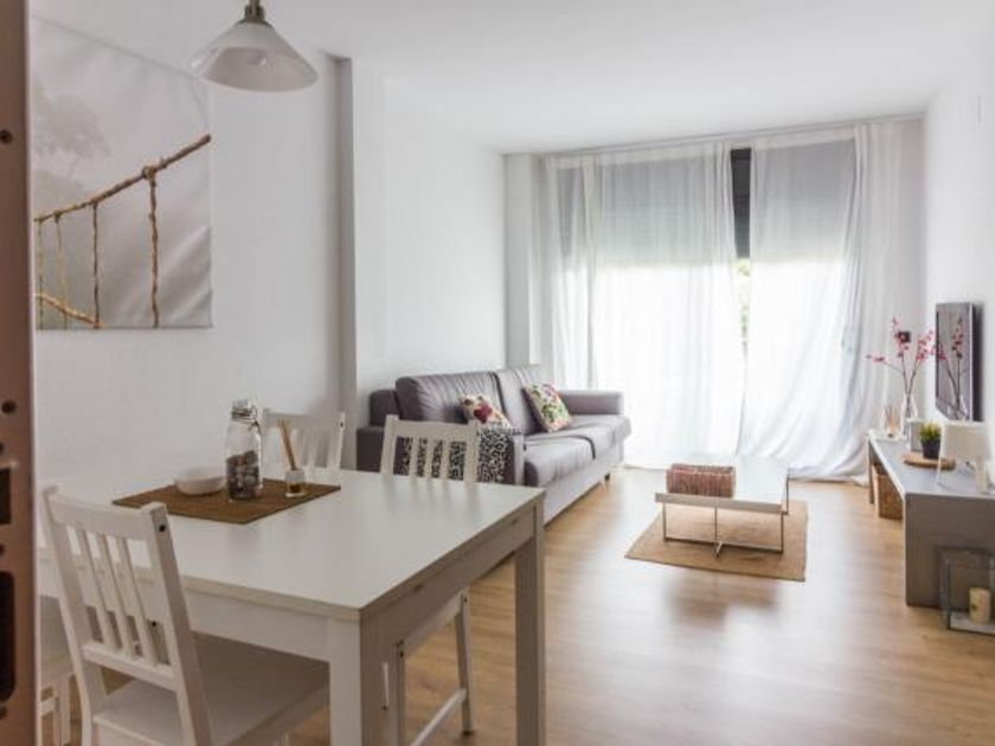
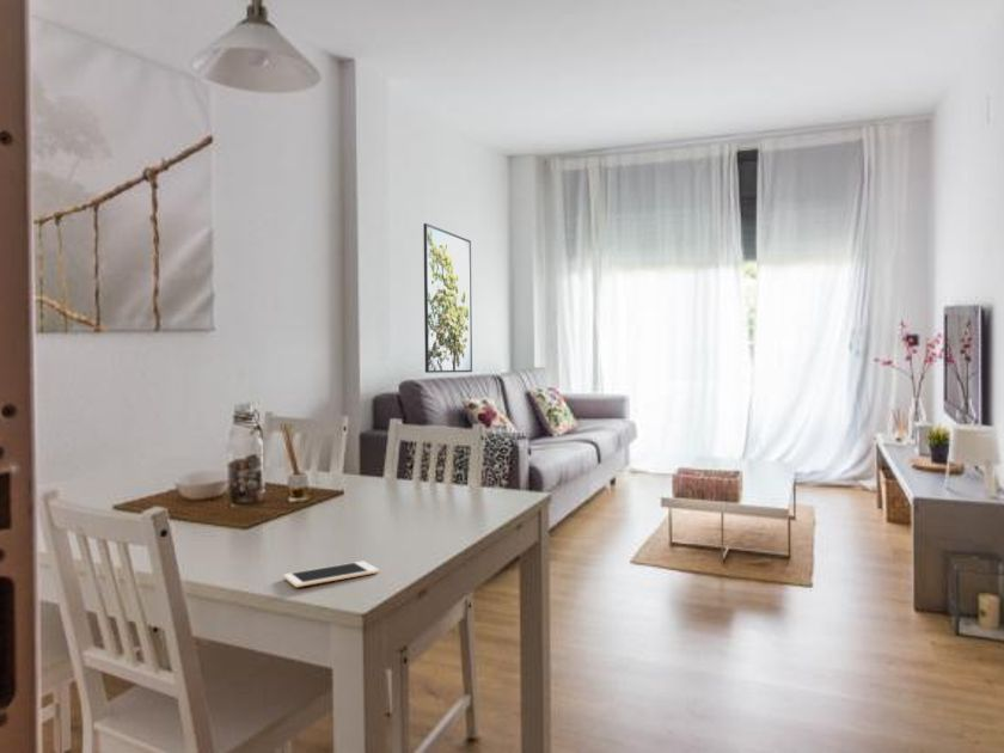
+ cell phone [282,561,380,588]
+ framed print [422,222,473,374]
